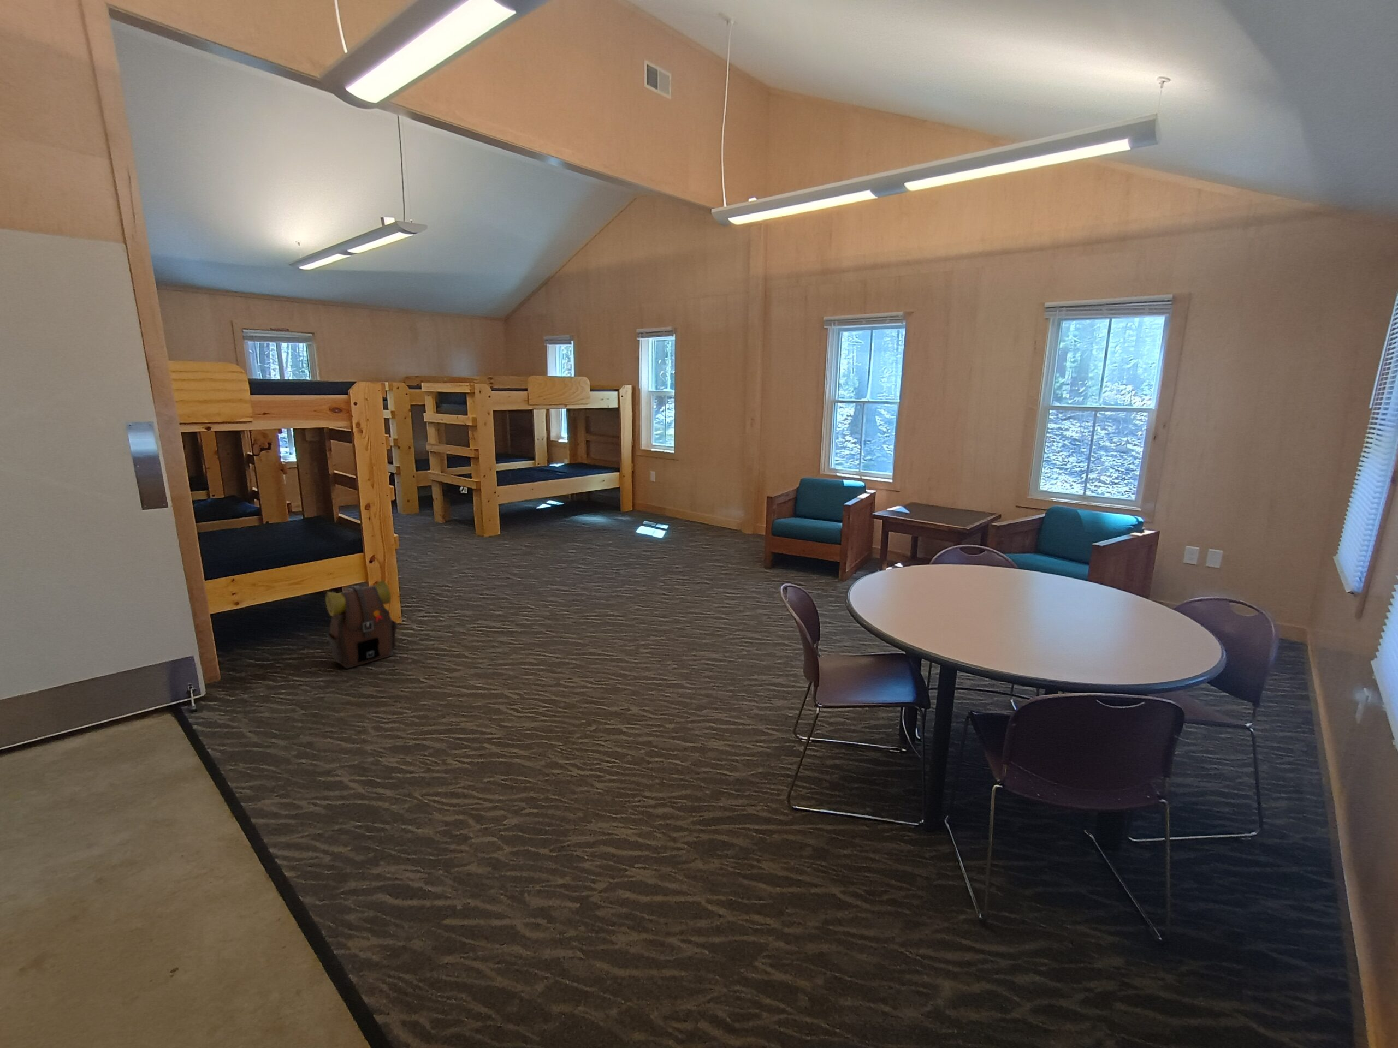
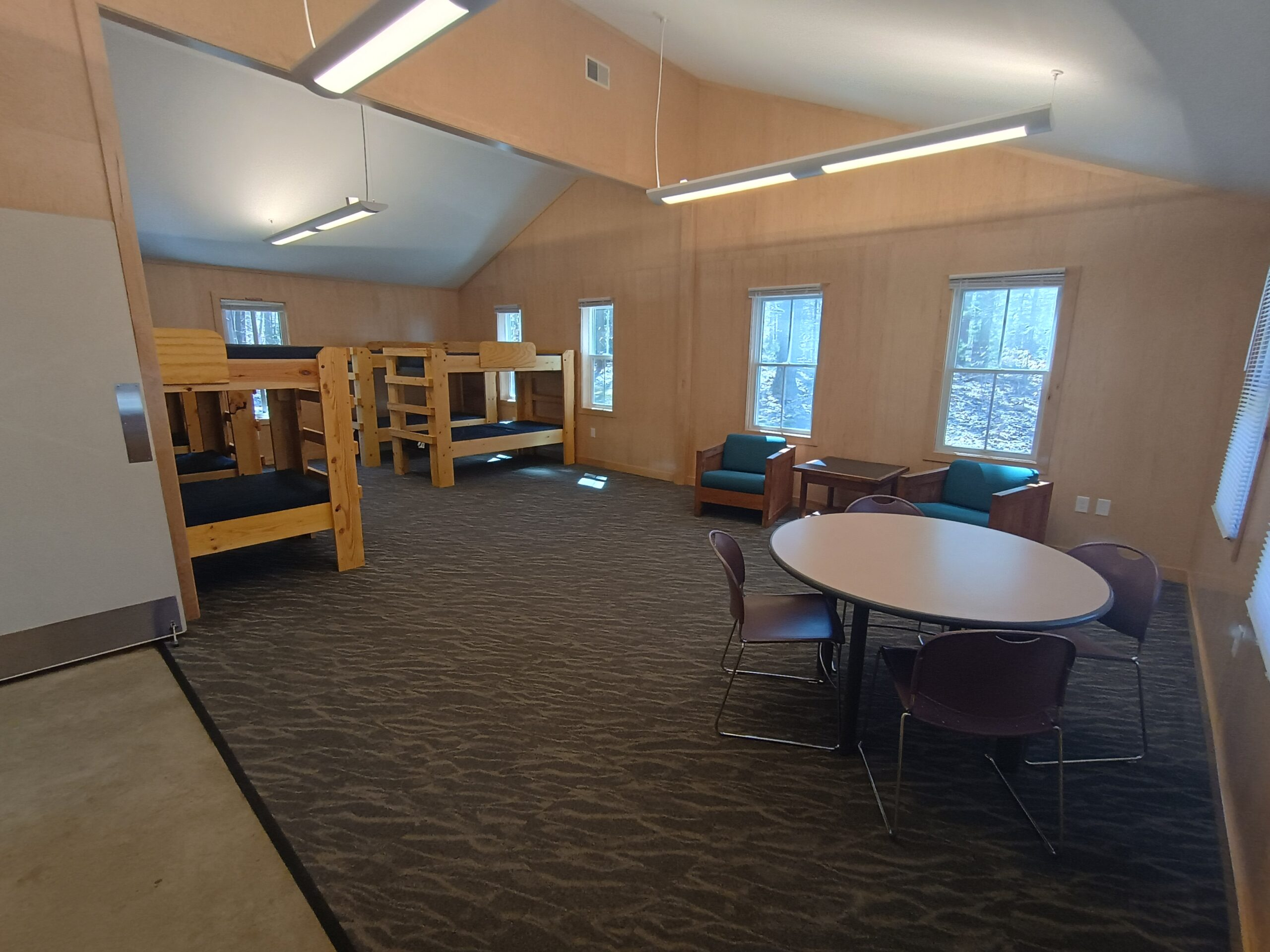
- backpack [325,579,398,669]
